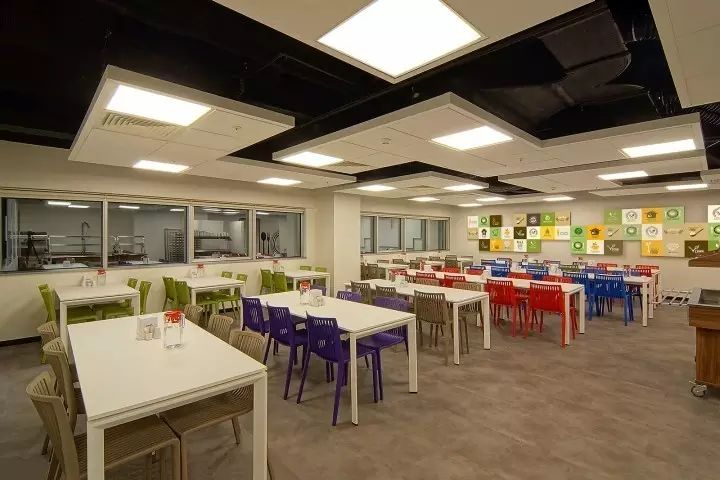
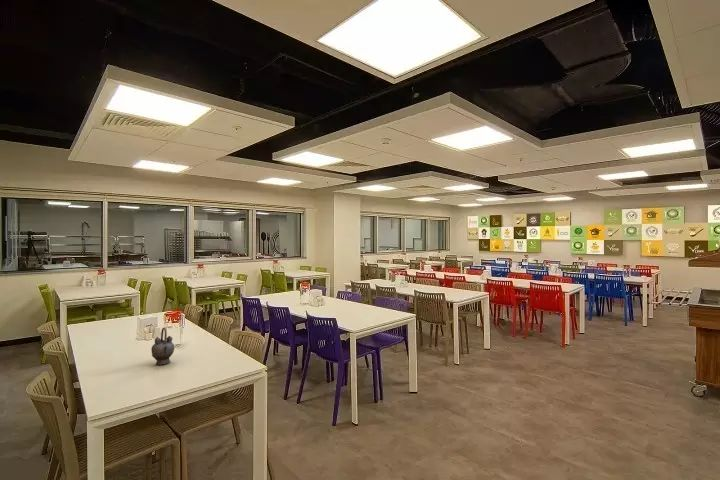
+ teapot [150,327,175,366]
